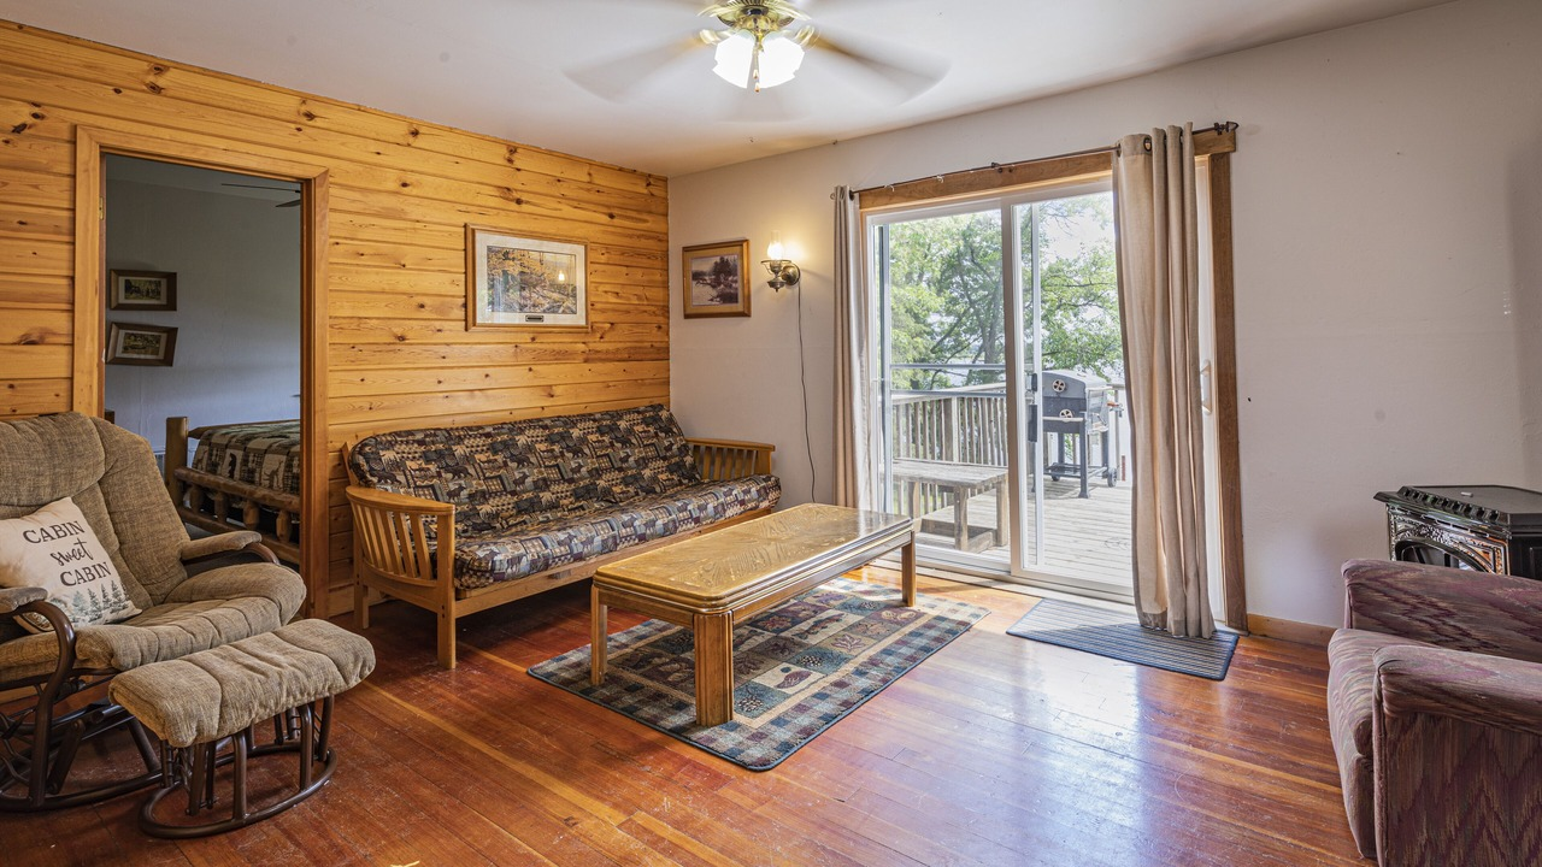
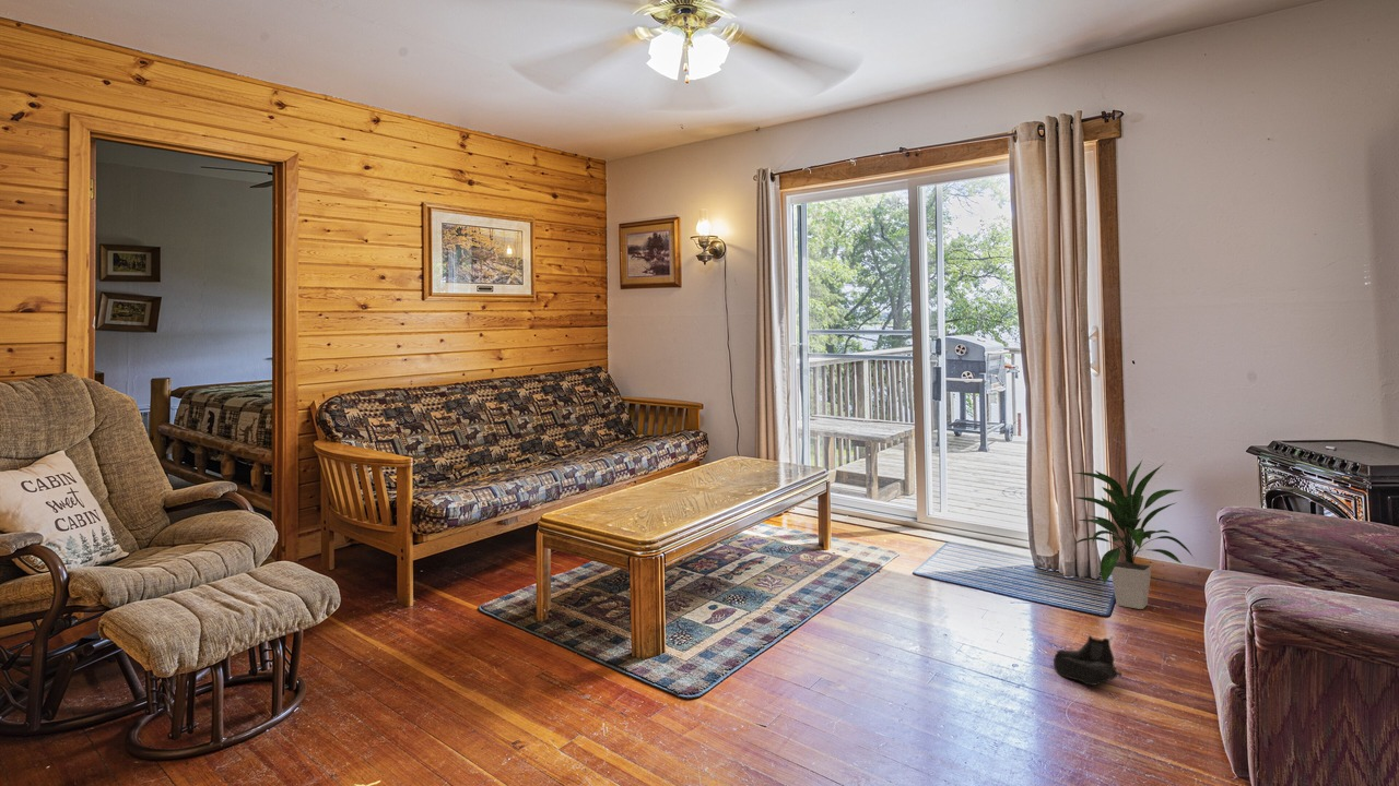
+ boots [1053,632,1122,687]
+ indoor plant [1067,458,1196,610]
